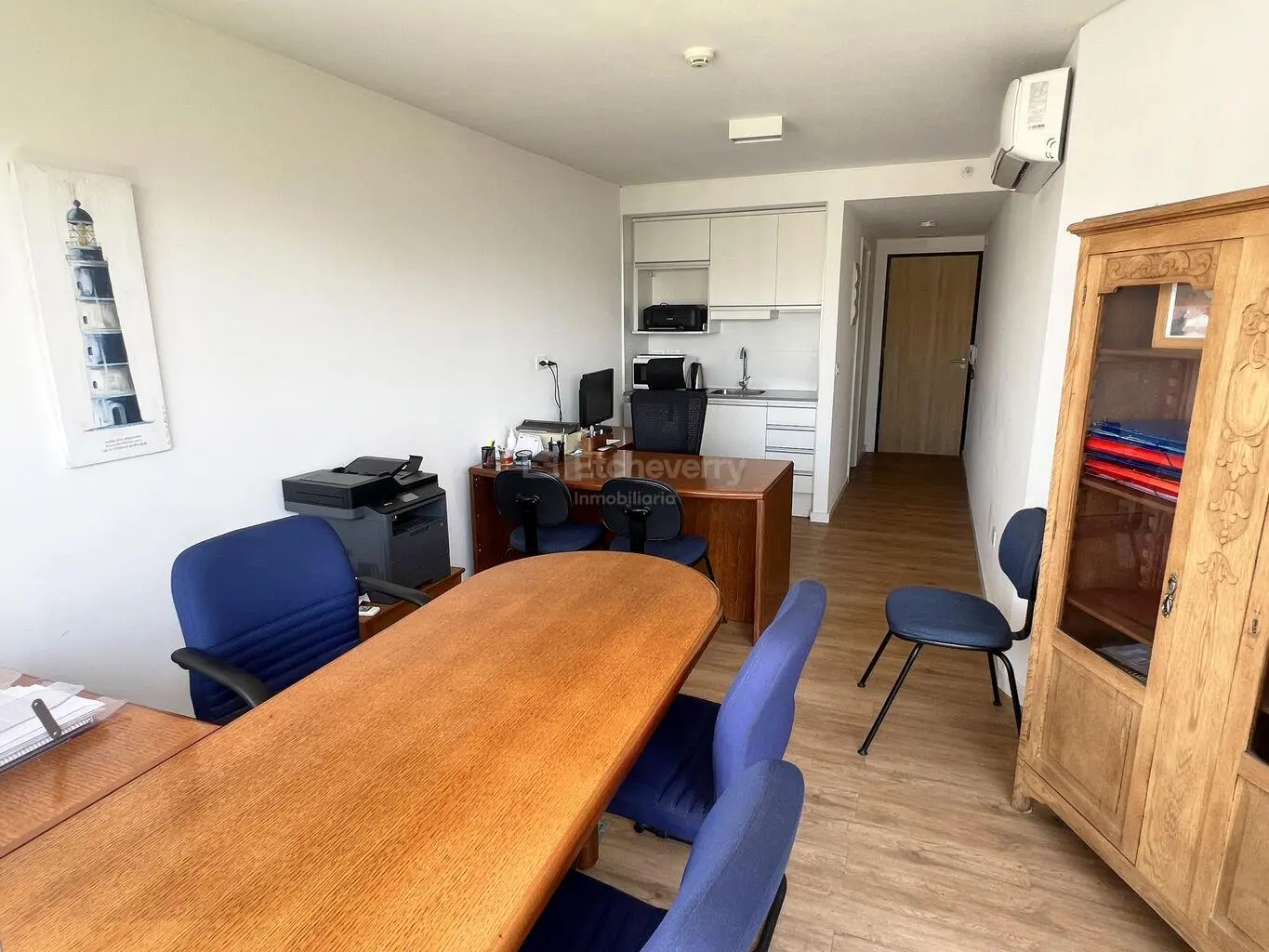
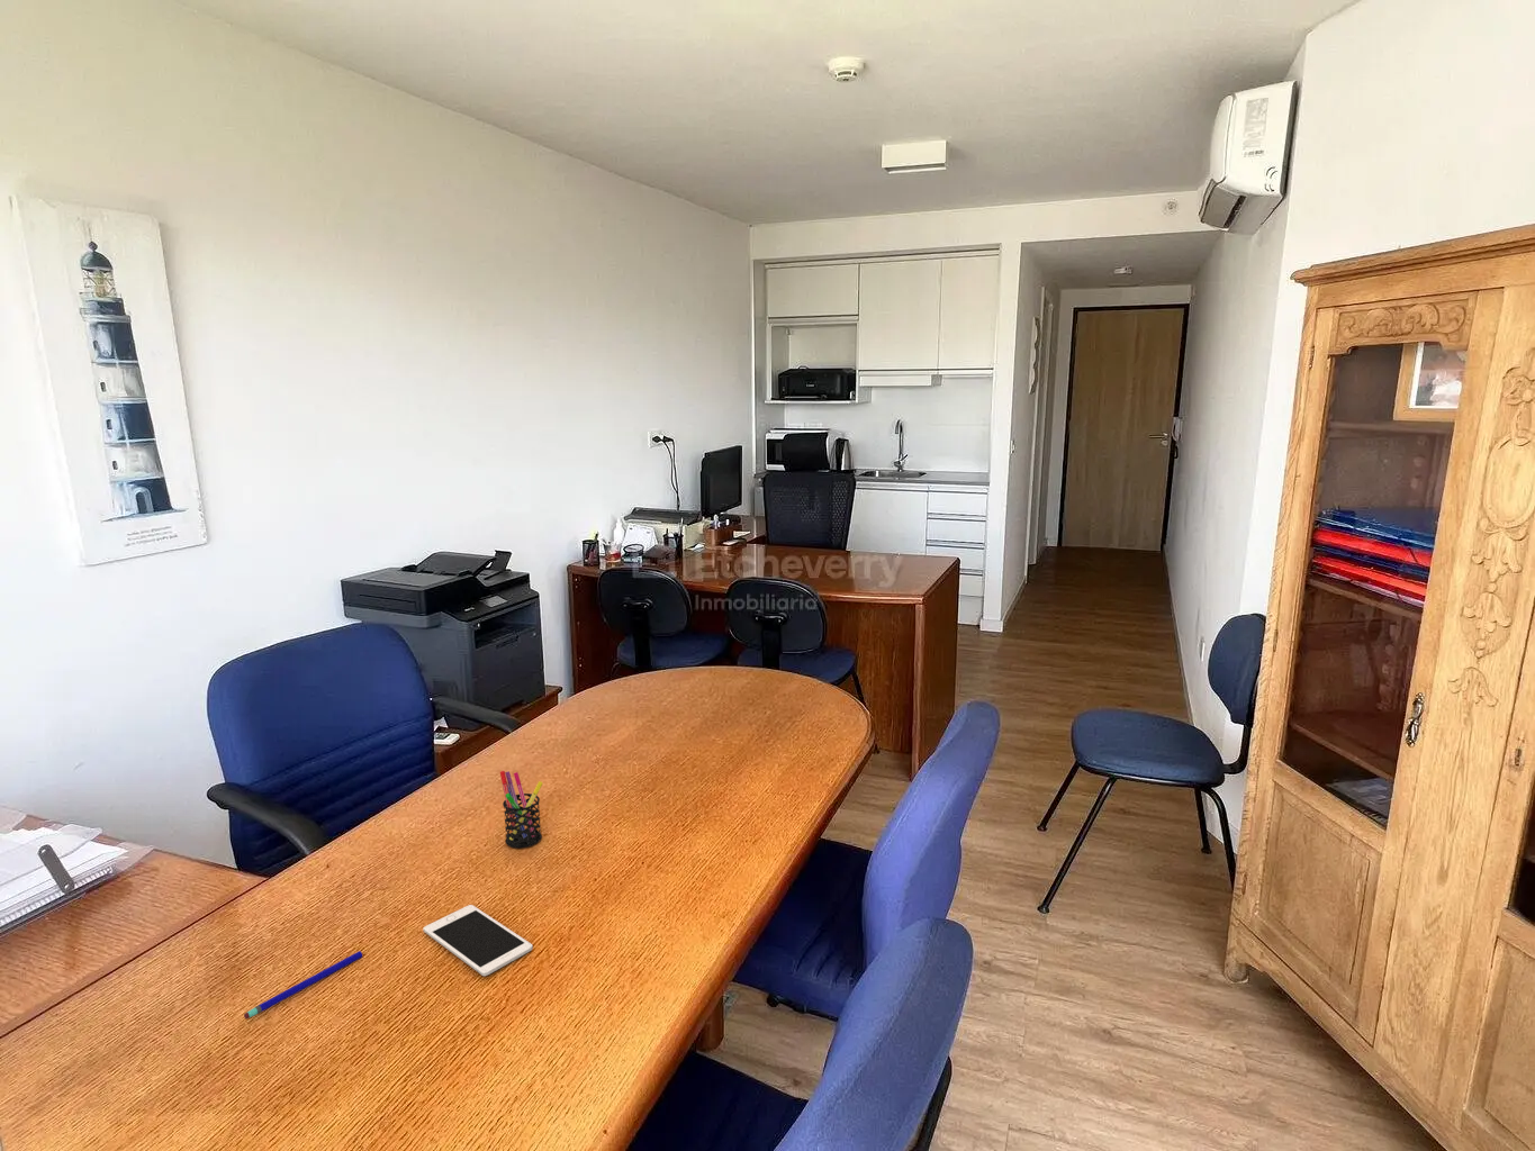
+ cell phone [422,903,535,977]
+ pen [243,952,363,1020]
+ pen holder [500,770,544,850]
